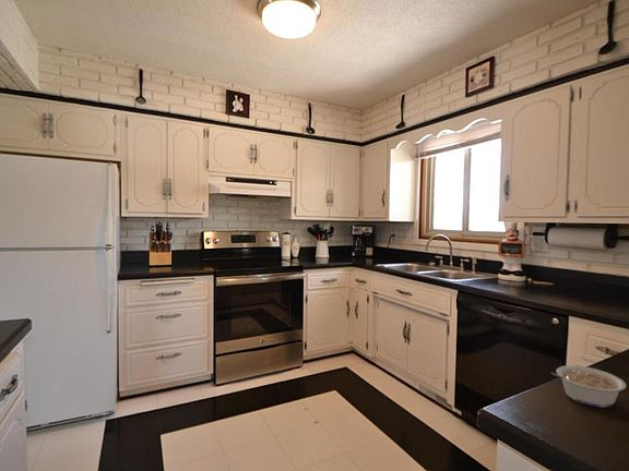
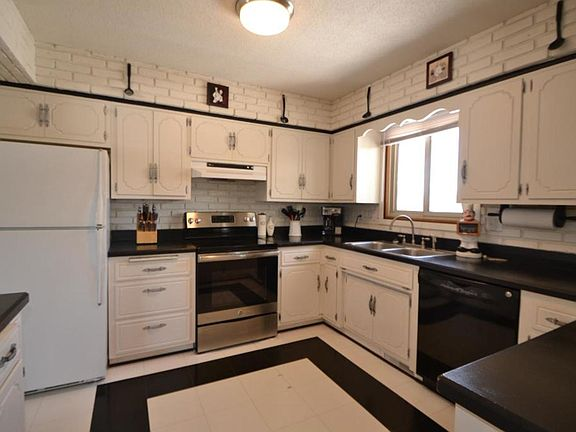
- legume [549,364,627,409]
